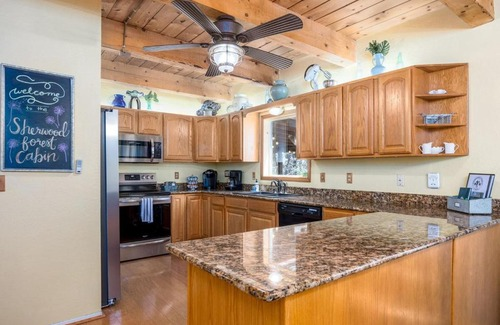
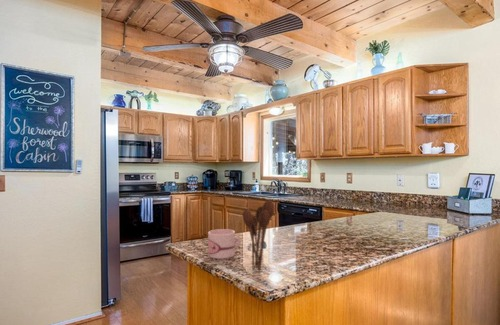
+ utensil holder [242,199,275,272]
+ mug [207,228,242,260]
